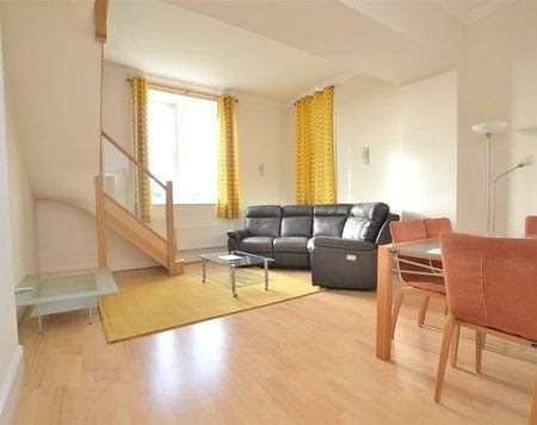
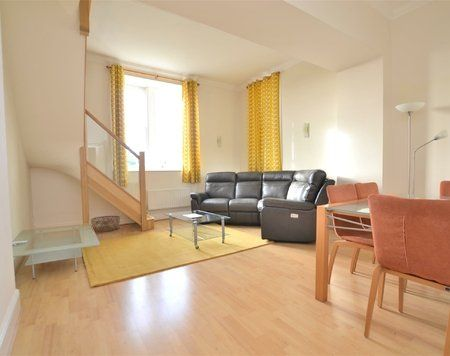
+ basket [90,215,121,233]
